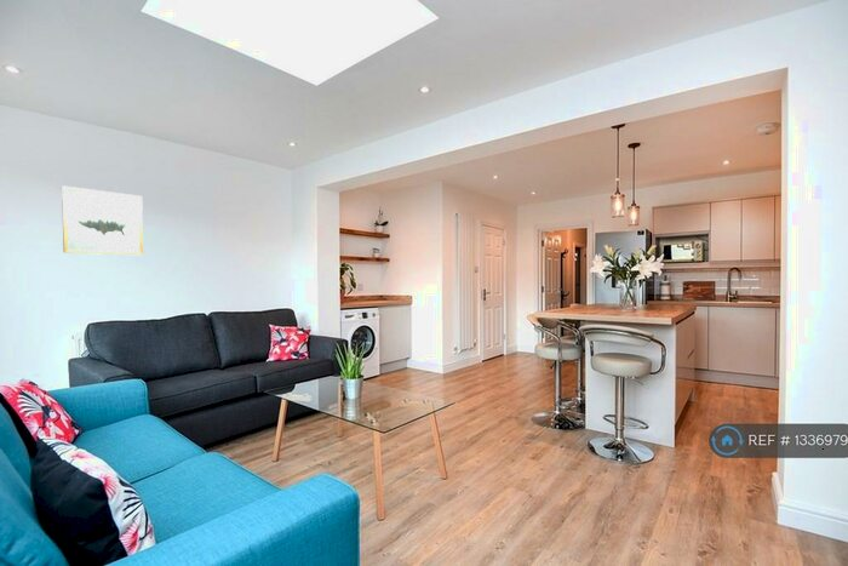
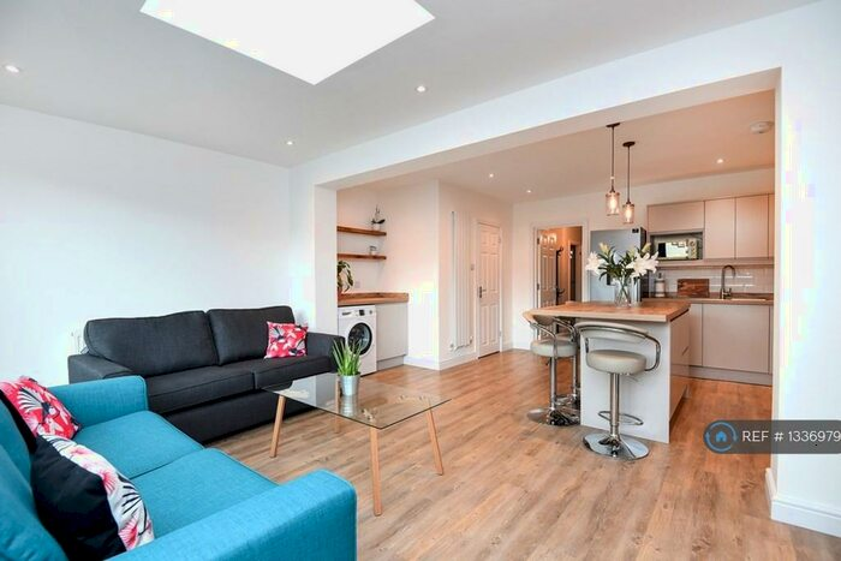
- wall art [61,184,144,257]
